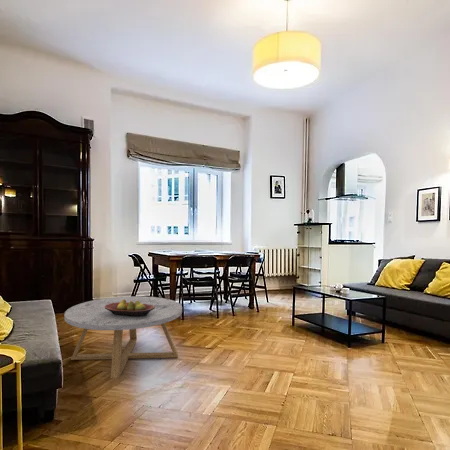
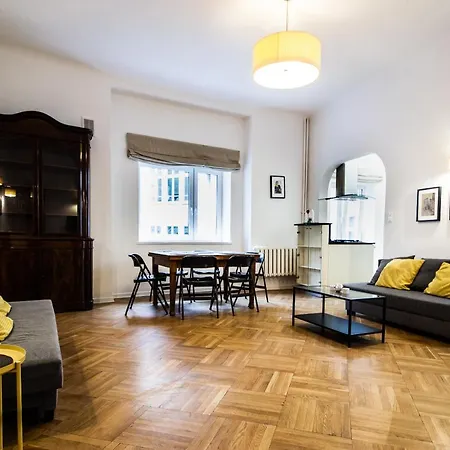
- coffee table [63,295,183,379]
- fruit bowl [105,299,155,317]
